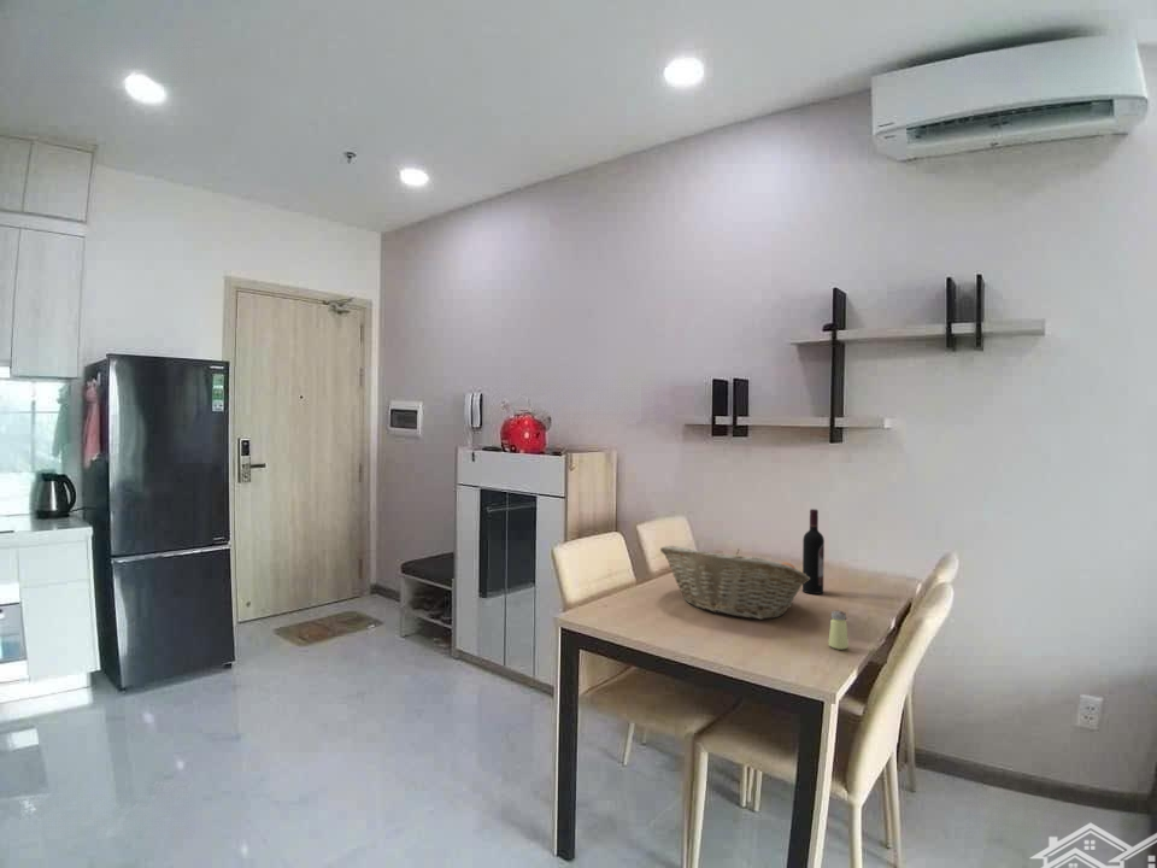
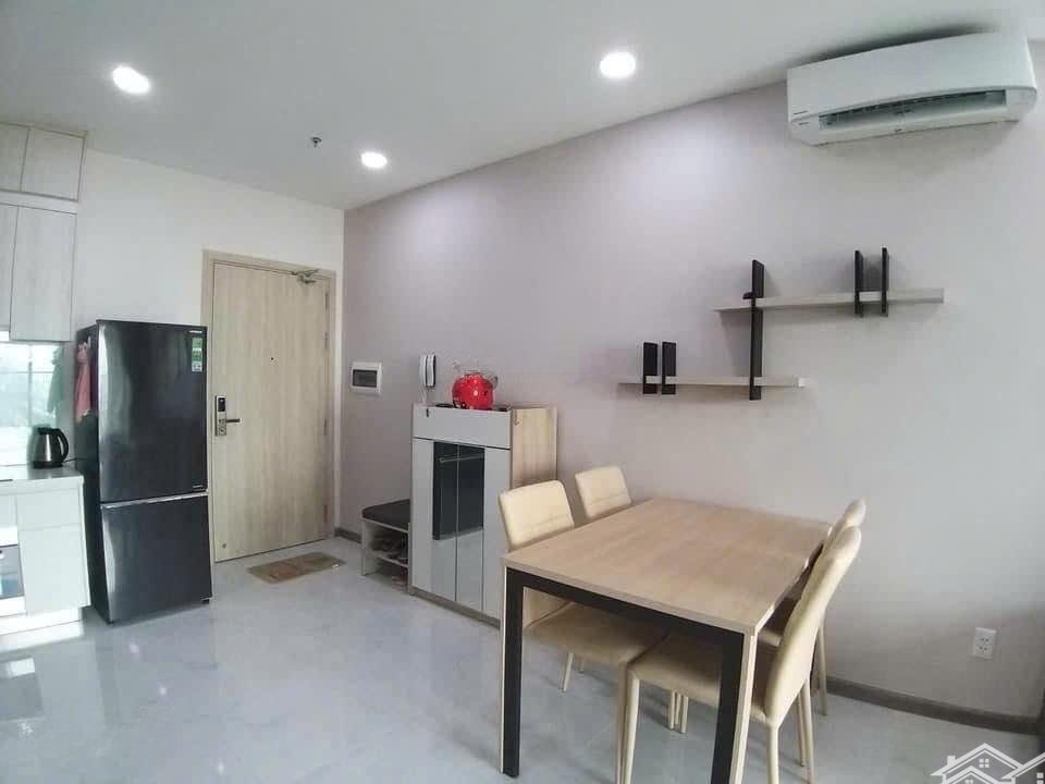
- saltshaker [828,610,850,651]
- wine bottle [801,508,826,596]
- fruit basket [659,545,810,621]
